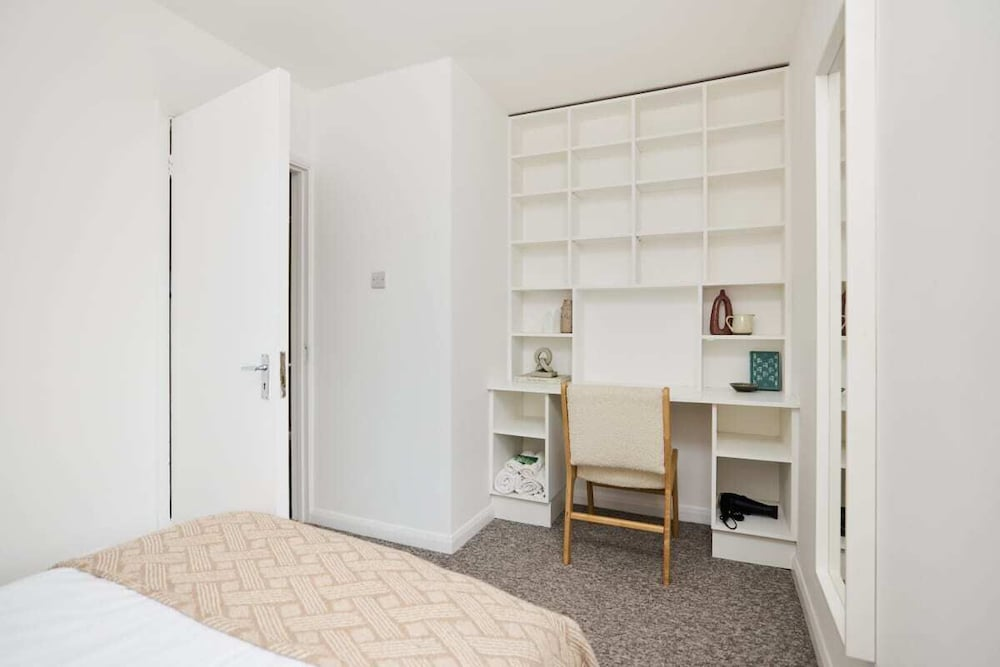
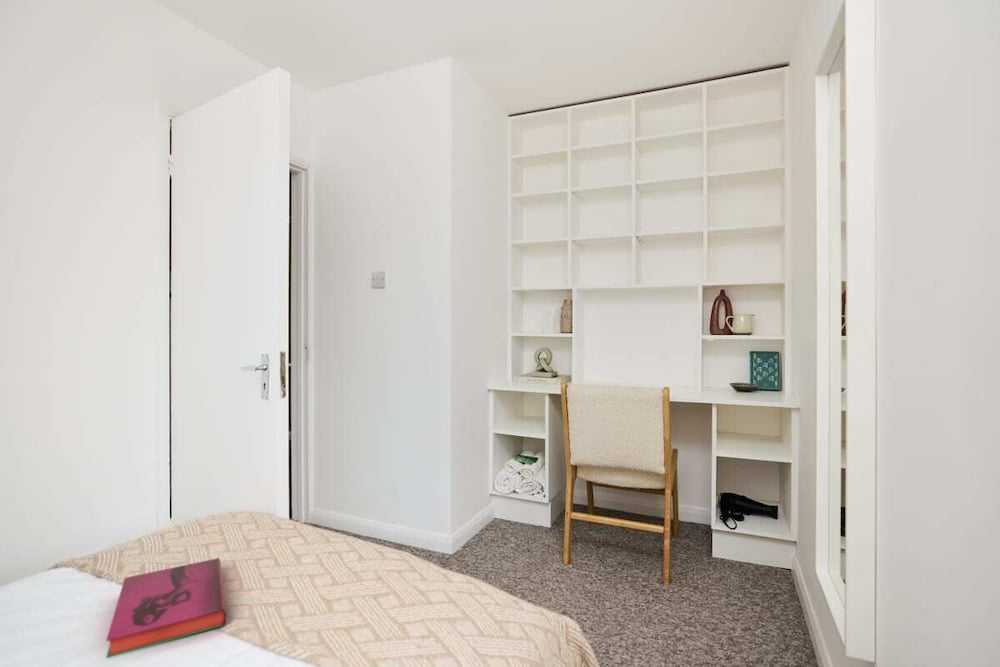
+ hardback book [105,557,227,659]
